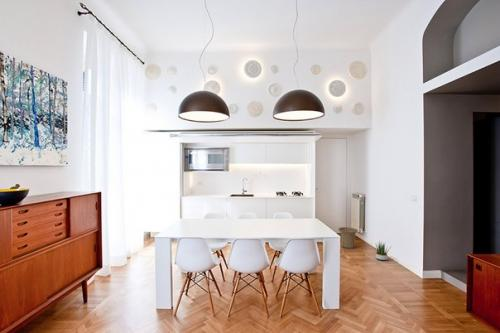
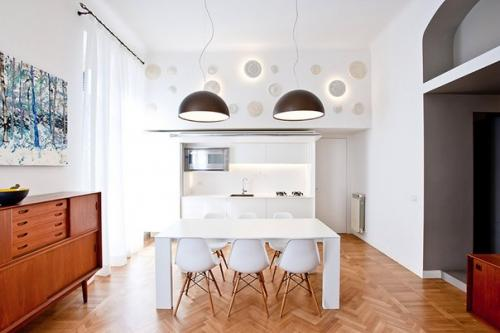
- basket [337,226,359,249]
- potted plant [370,240,392,261]
